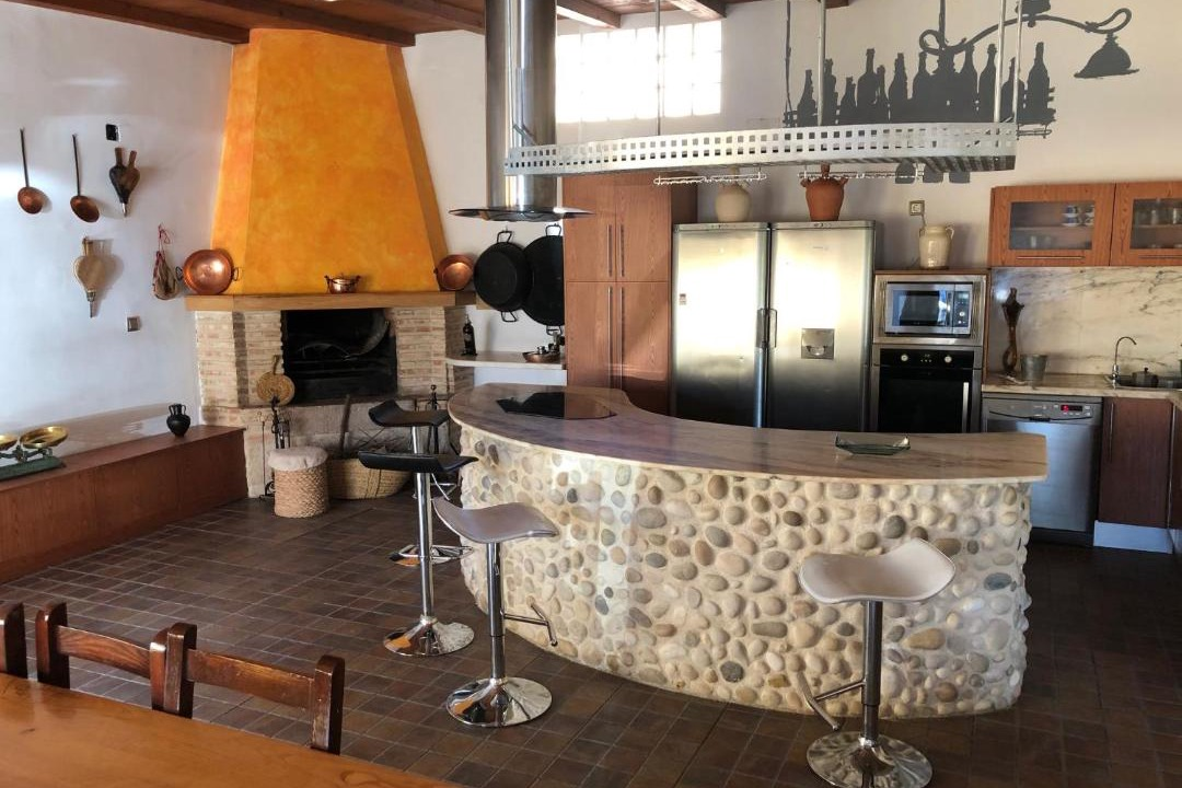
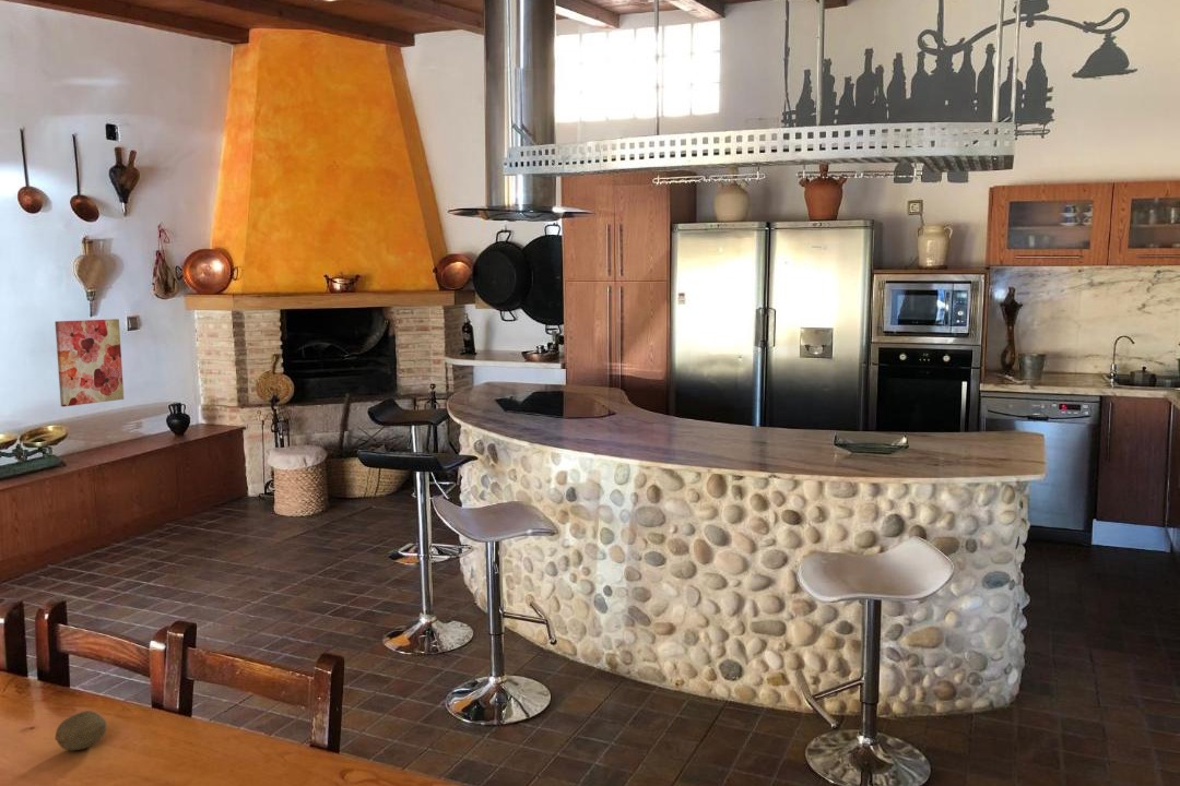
+ fruit [54,710,108,751]
+ wall art [55,318,125,408]
